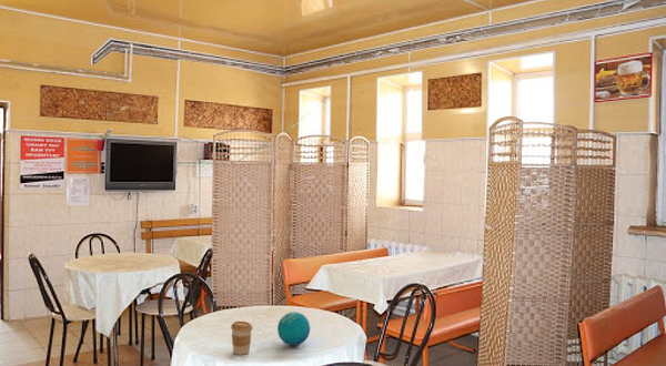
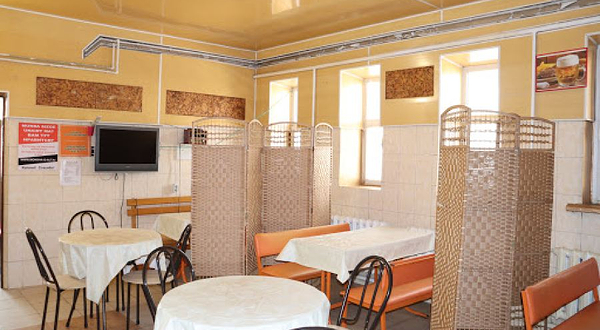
- decorative orb [276,311,311,347]
- coffee cup [230,321,254,356]
